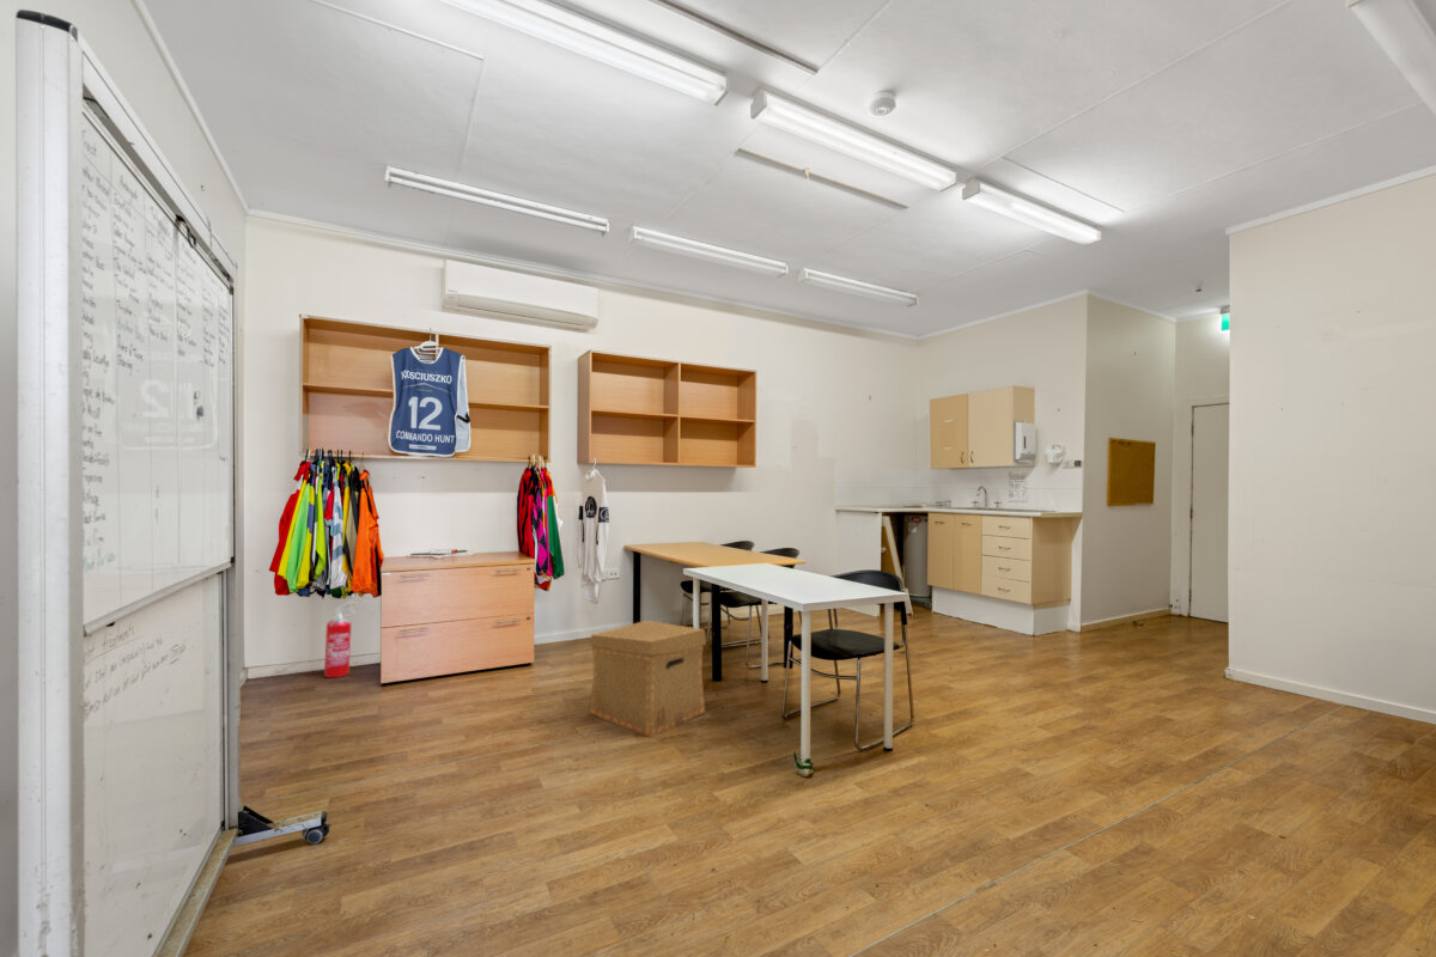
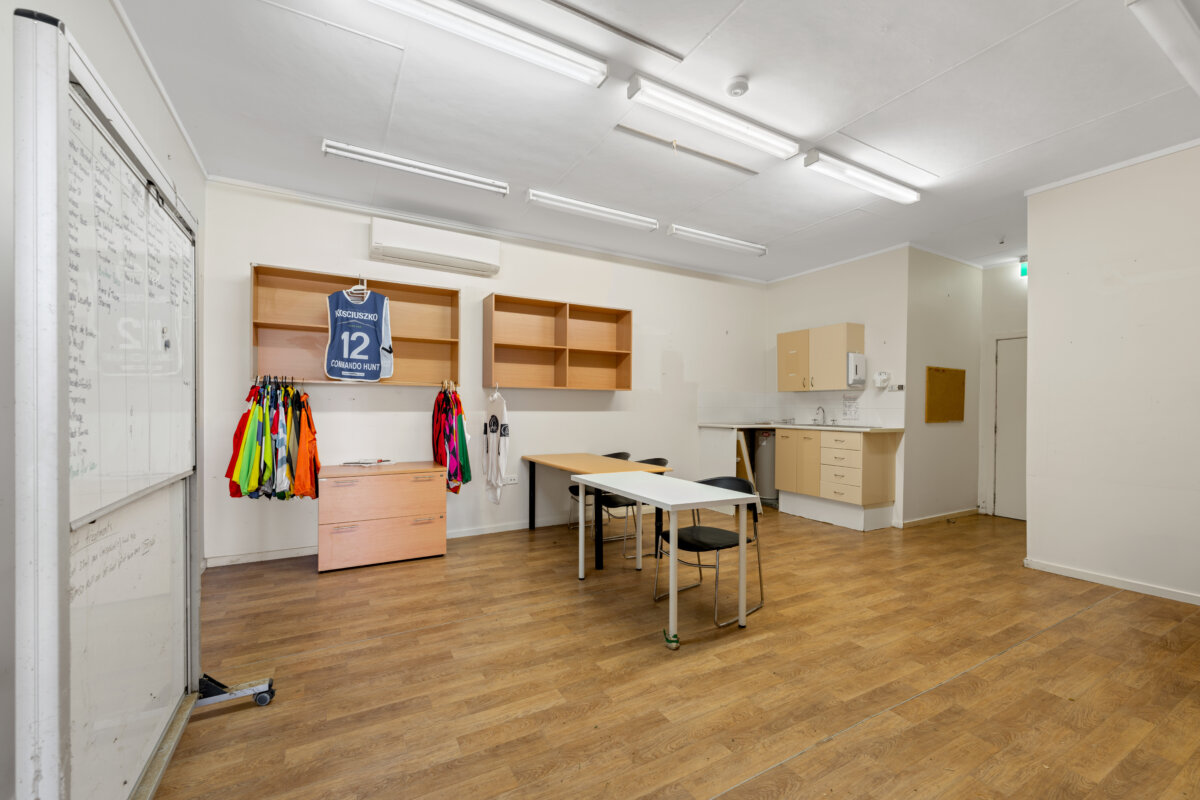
- fire extinguisher [323,599,359,678]
- cardboard box [588,620,707,738]
